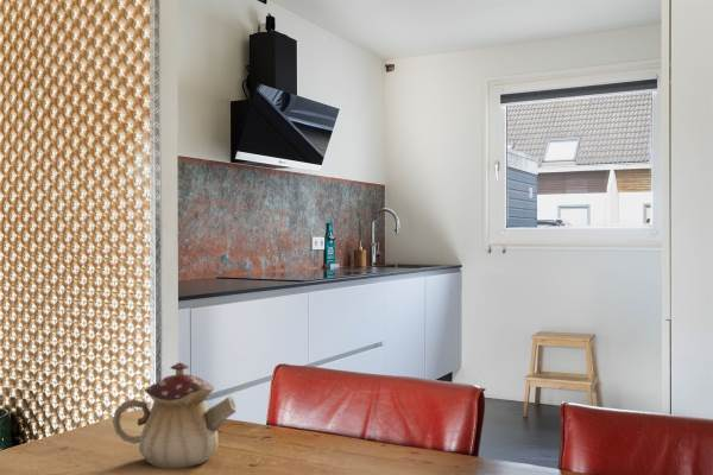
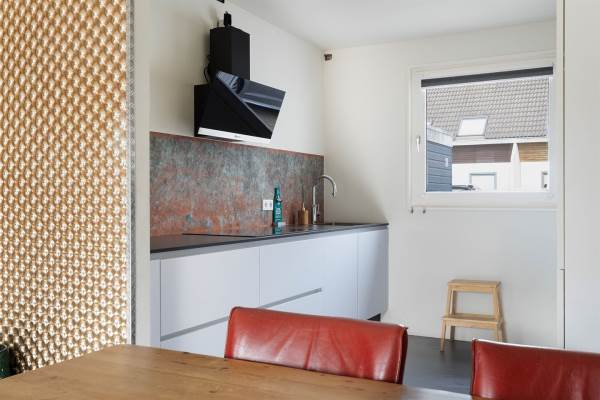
- teapot [112,361,238,470]
